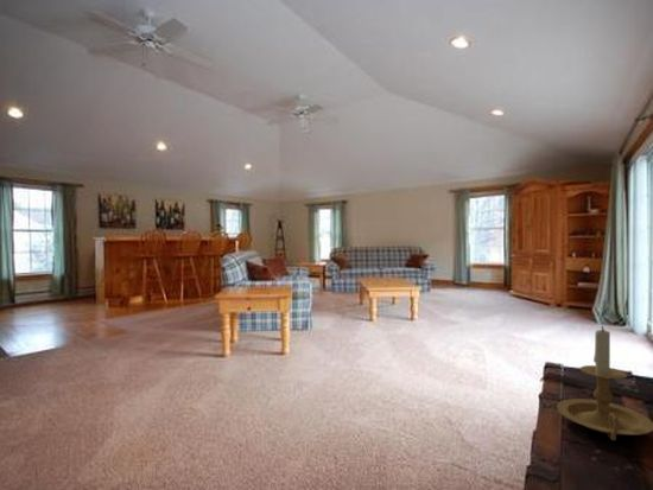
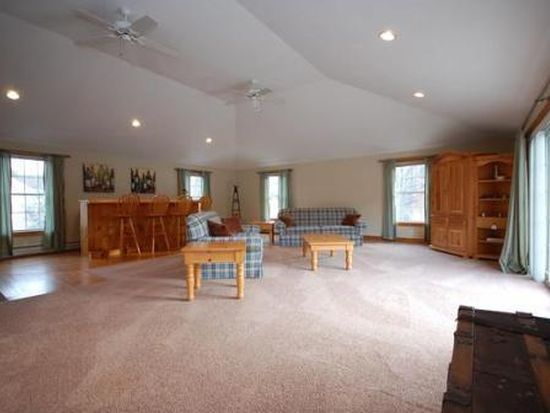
- candle holder [556,325,653,441]
